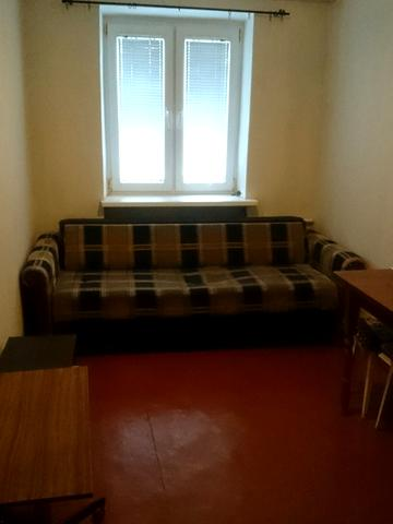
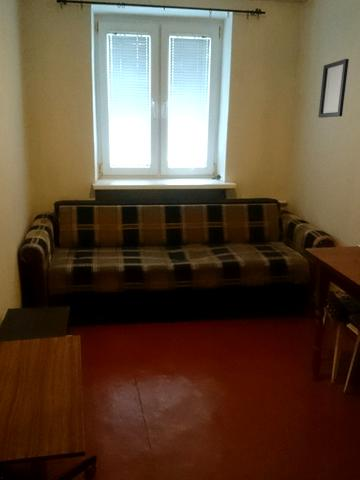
+ picture frame [317,58,350,119]
